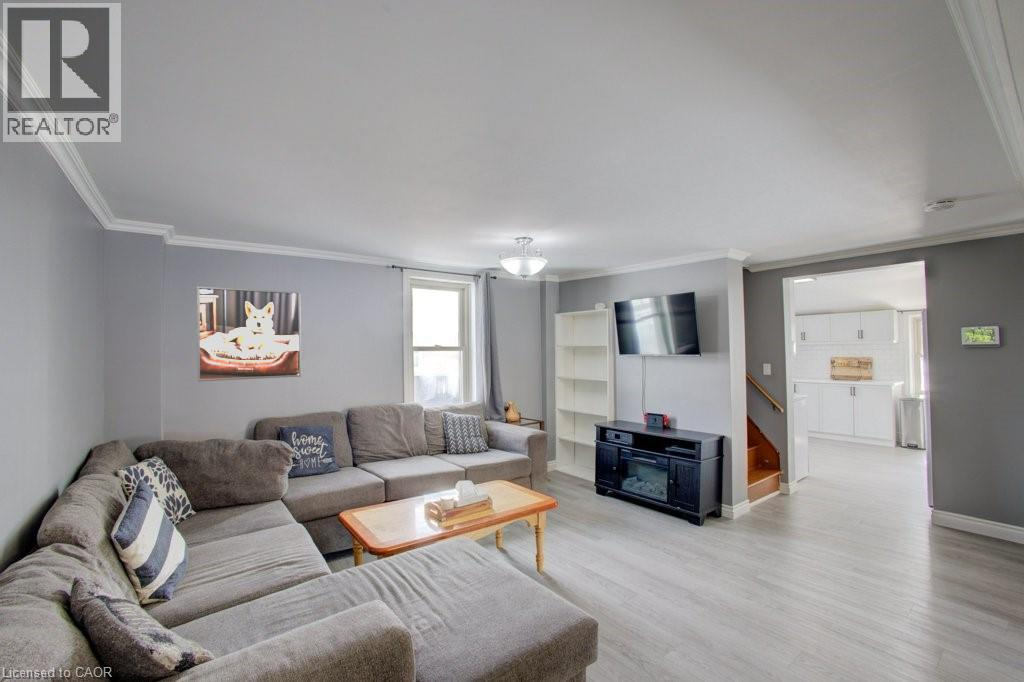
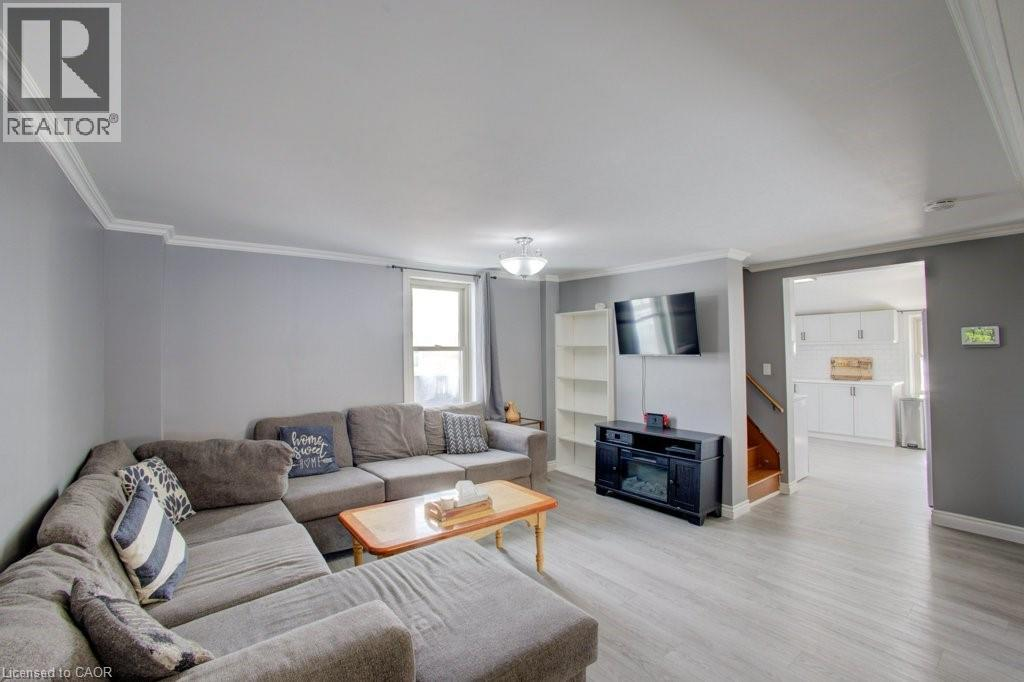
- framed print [196,285,302,382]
